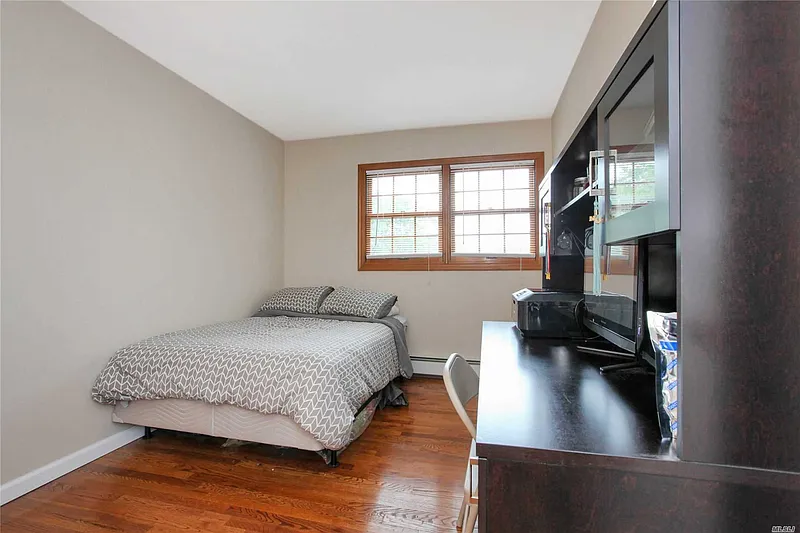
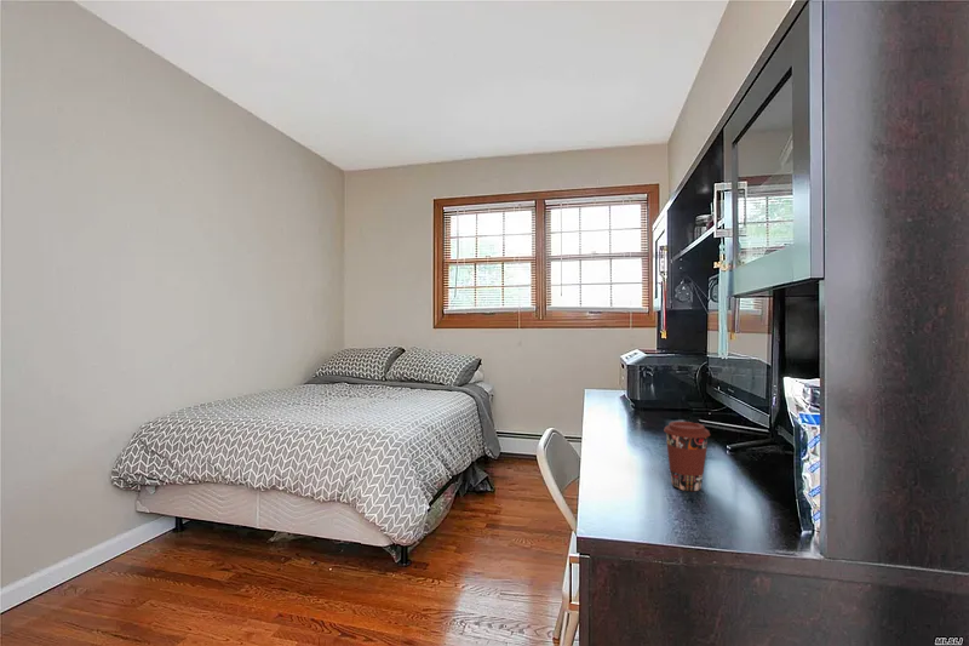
+ coffee cup [663,421,711,492]
